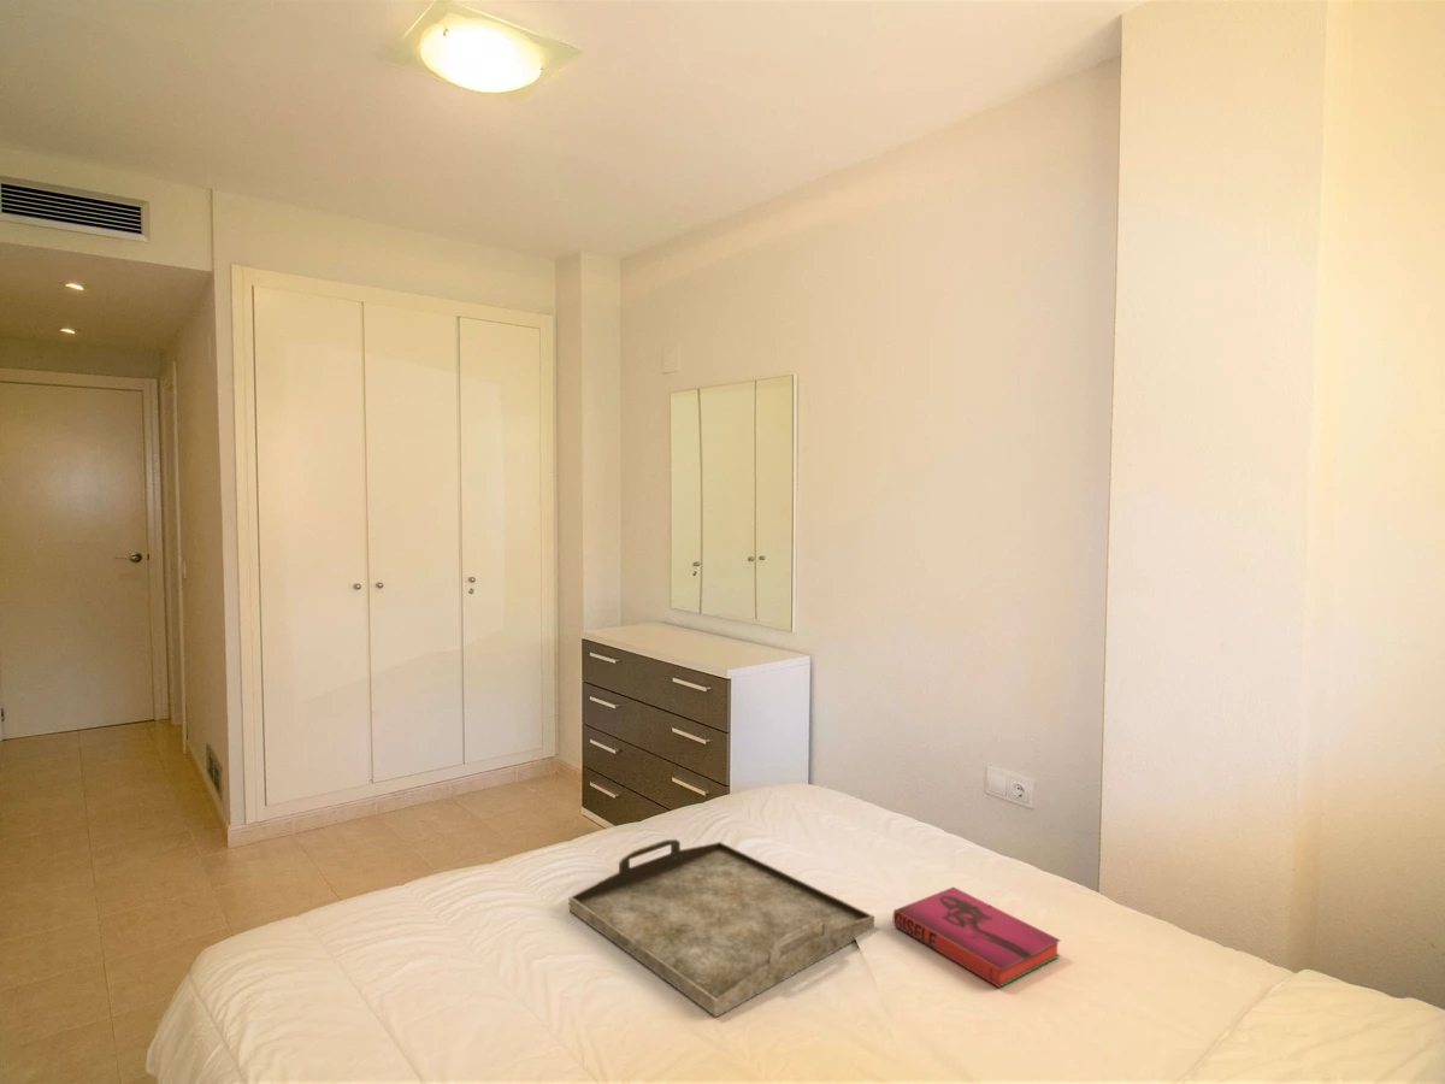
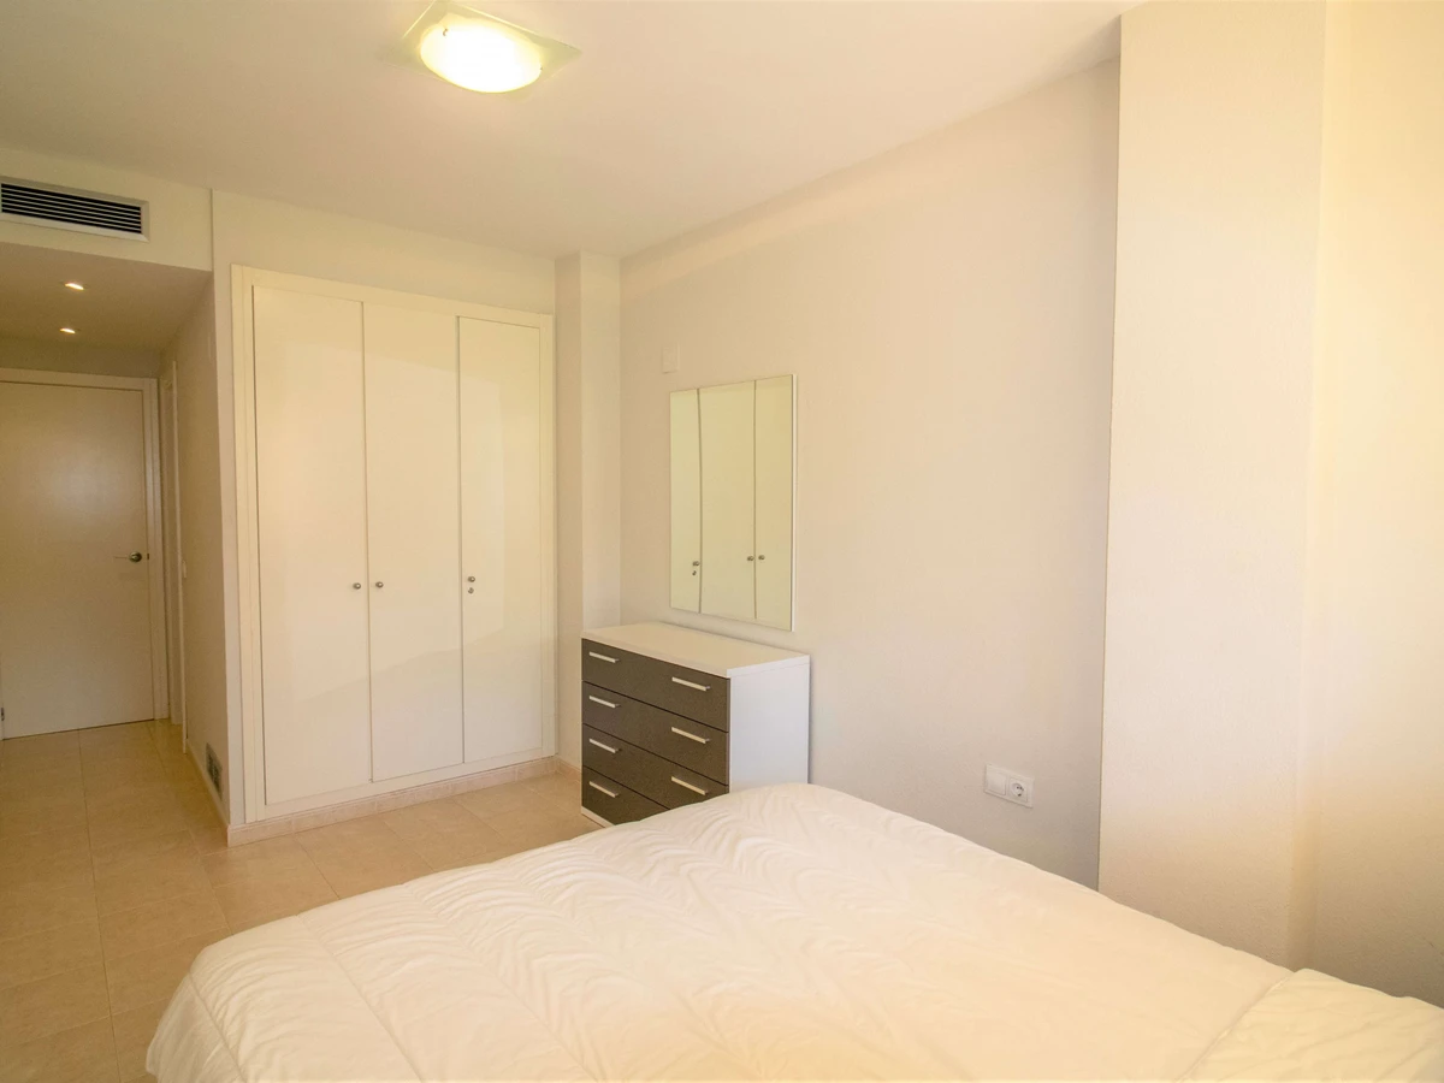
- hardback book [892,885,1061,989]
- serving tray [568,838,875,1018]
